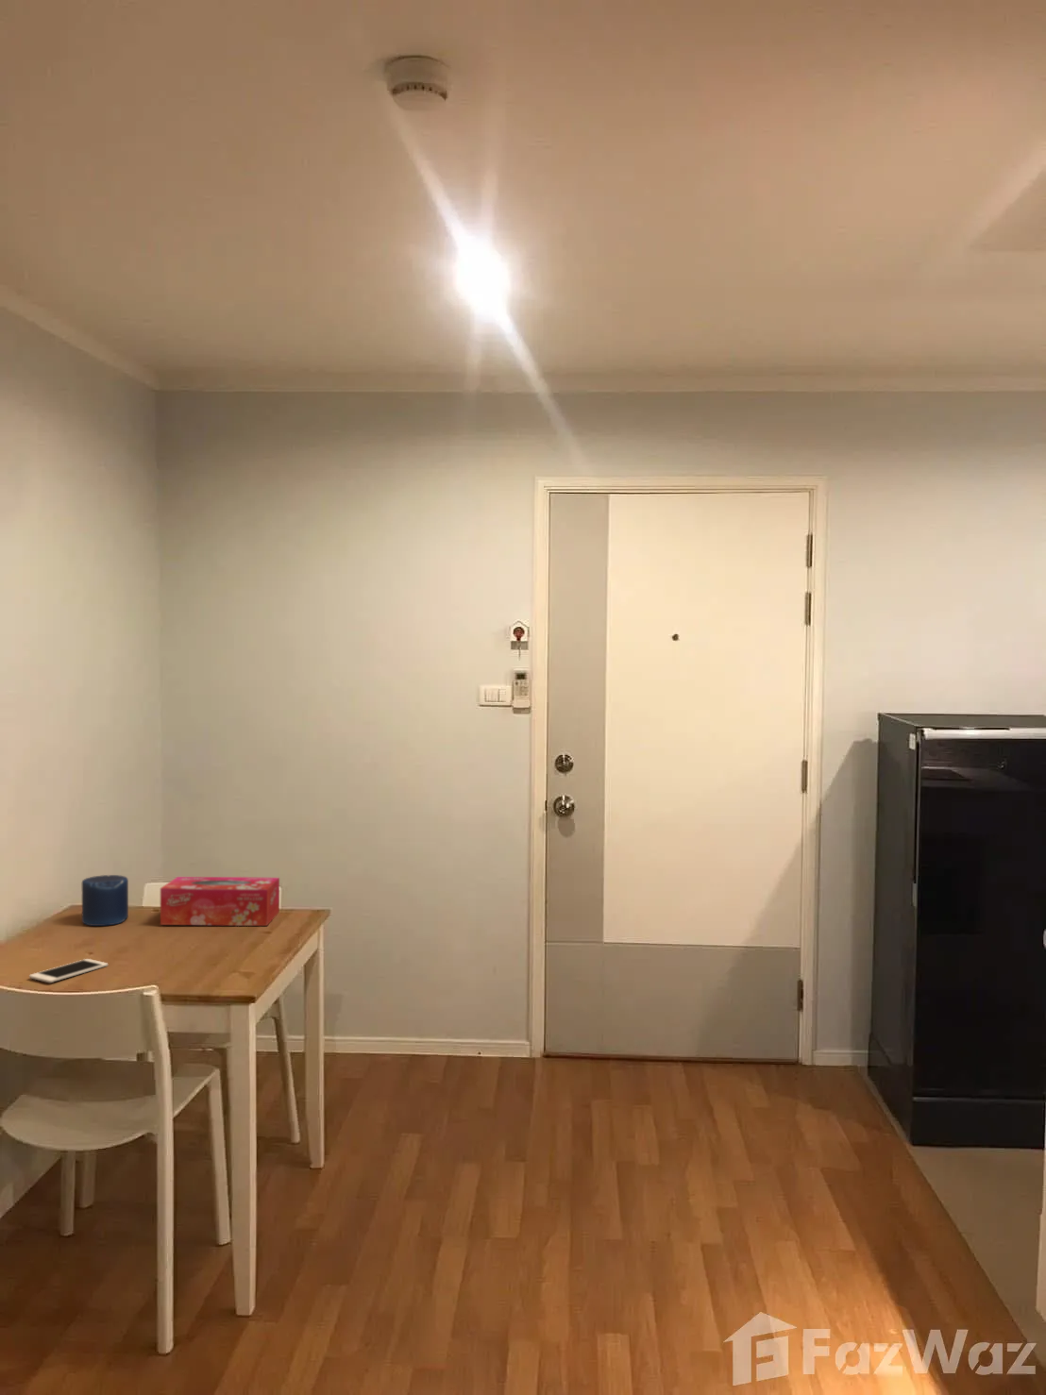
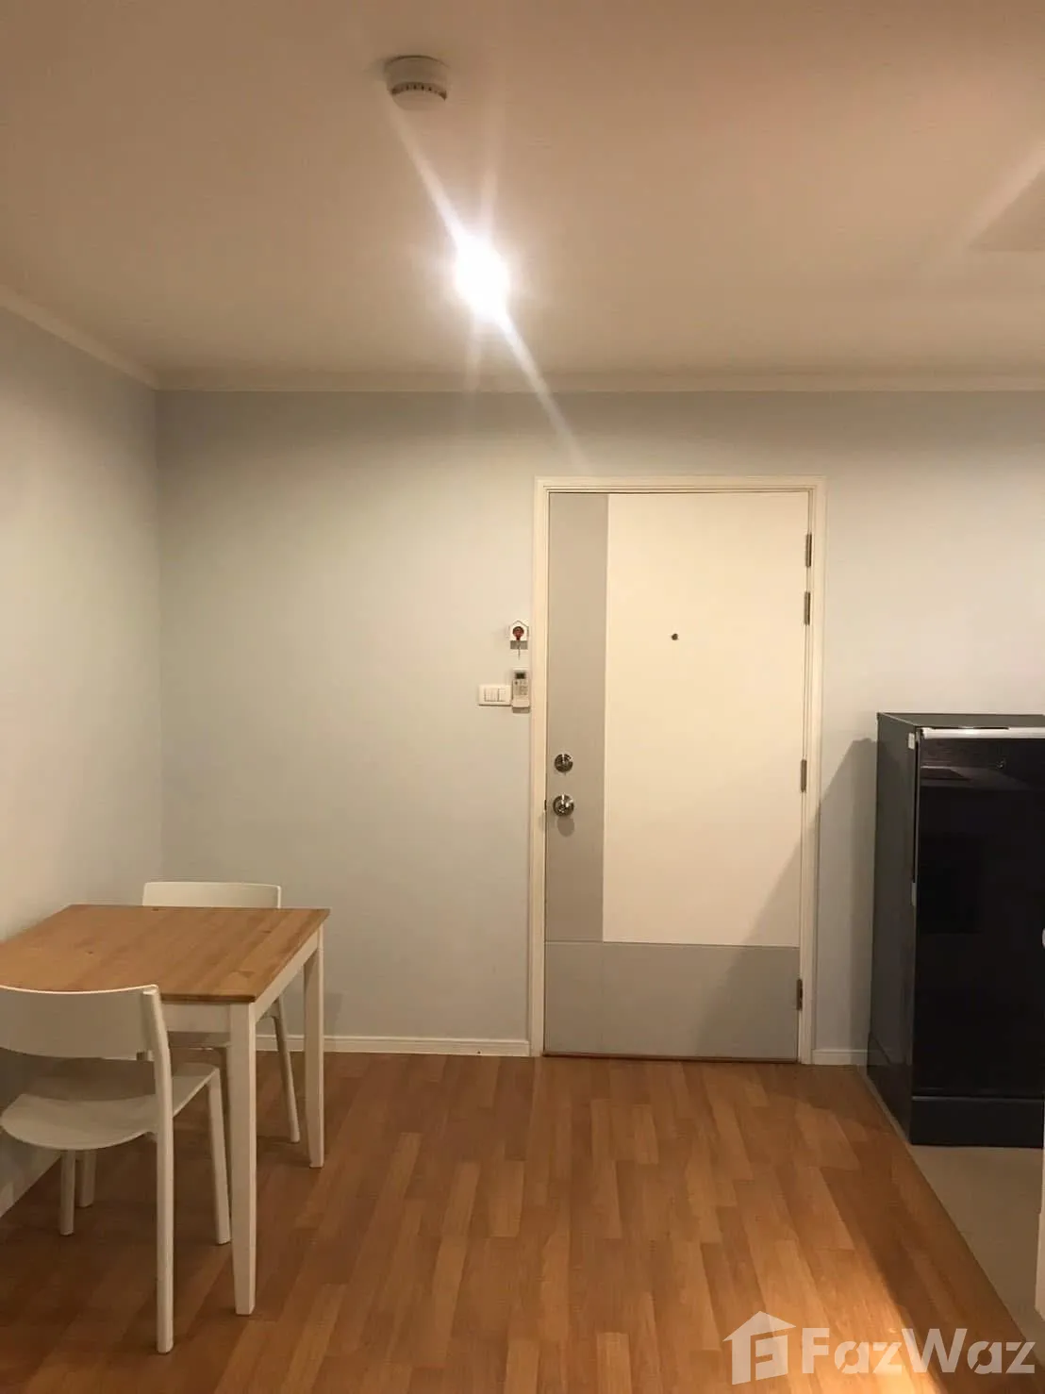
- tissue box [159,875,280,927]
- cell phone [29,958,109,983]
- candle [81,874,130,927]
